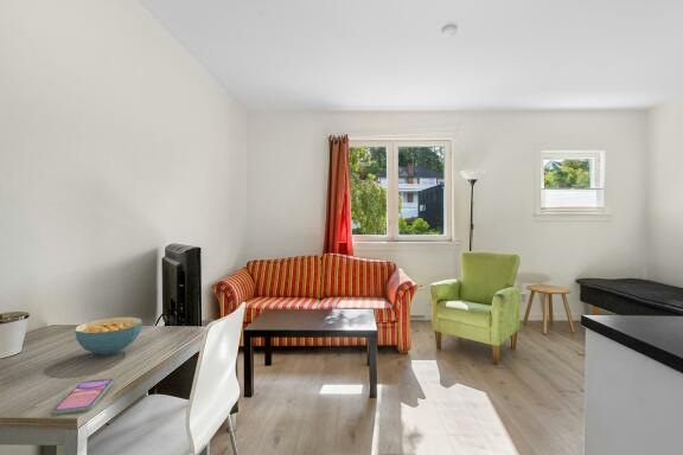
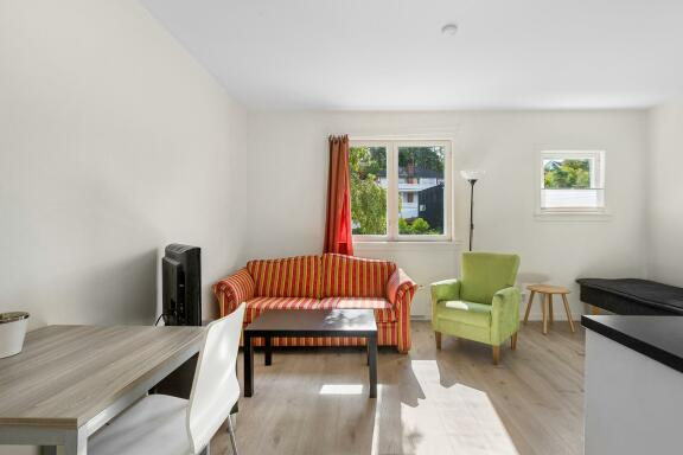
- smartphone [53,378,114,415]
- cereal bowl [74,316,143,357]
